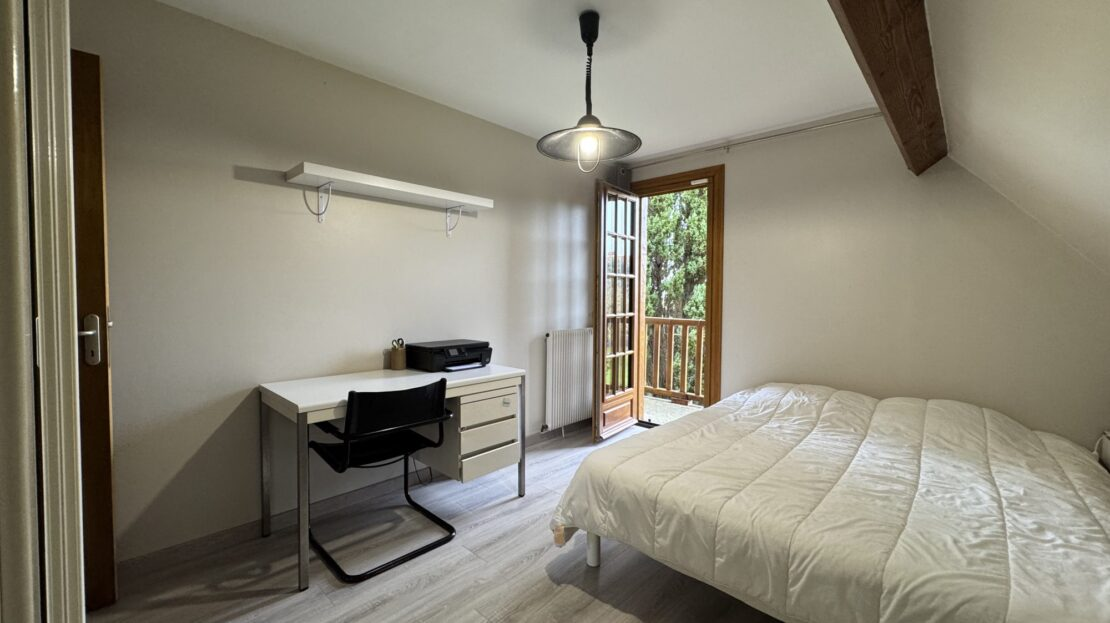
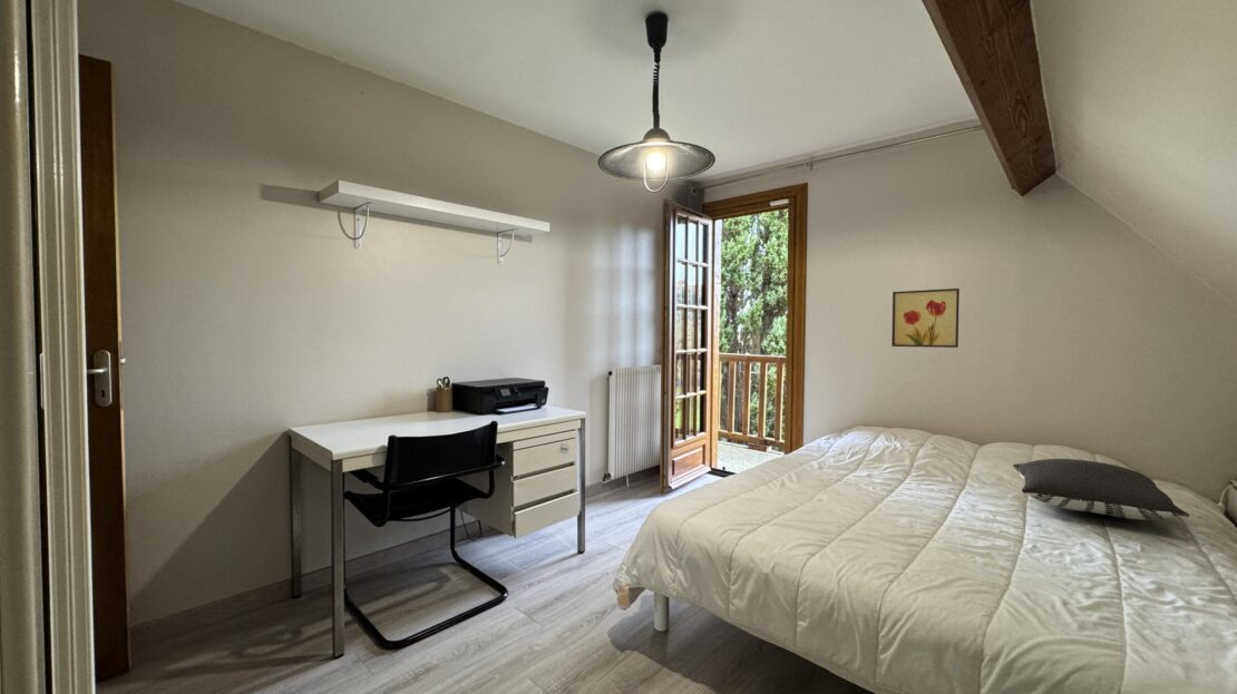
+ pillow [1012,458,1190,520]
+ wall art [890,287,961,349]
